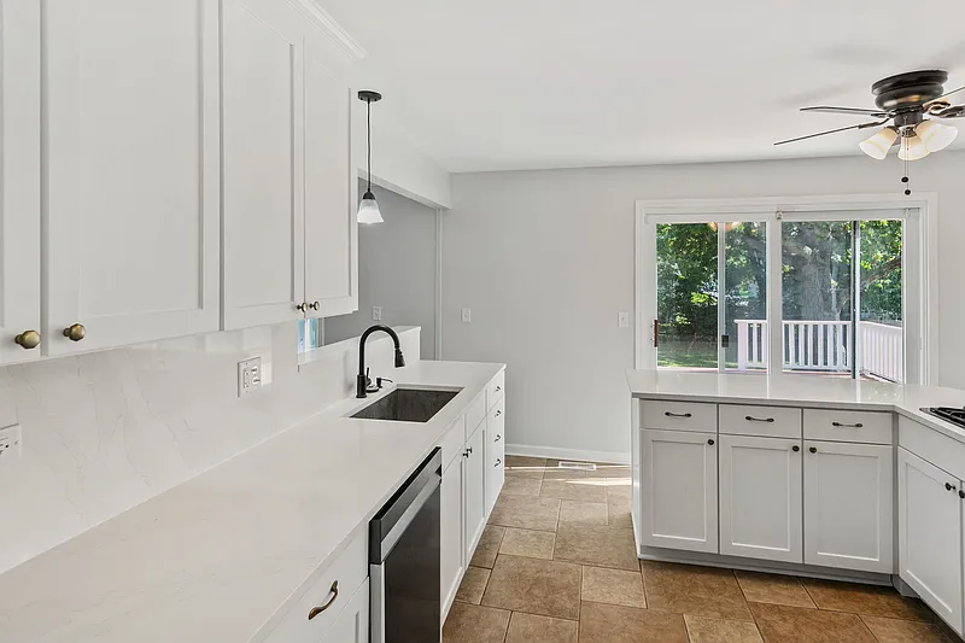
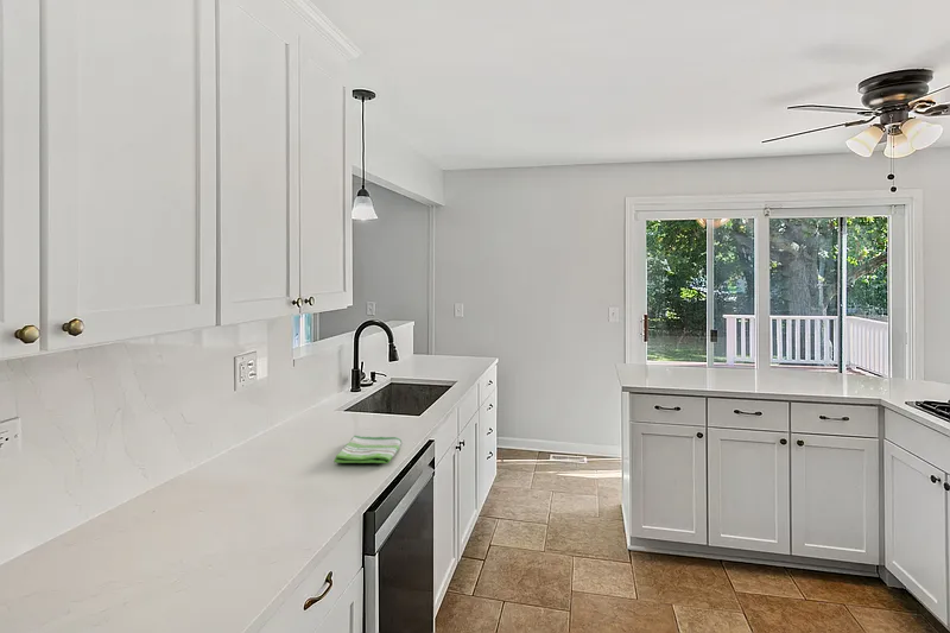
+ dish towel [332,435,403,464]
